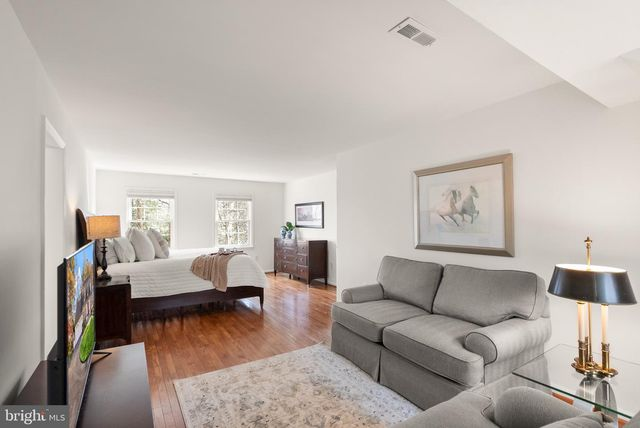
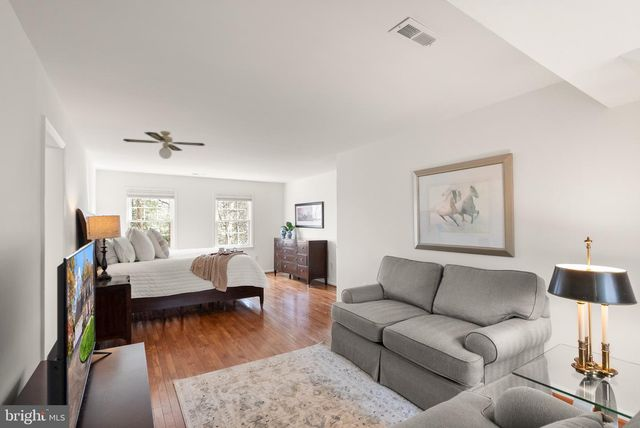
+ ceiling fan [122,130,206,160]
